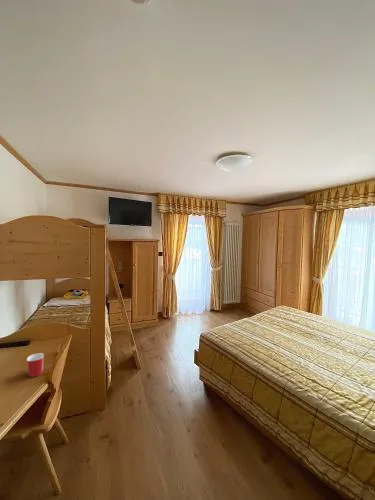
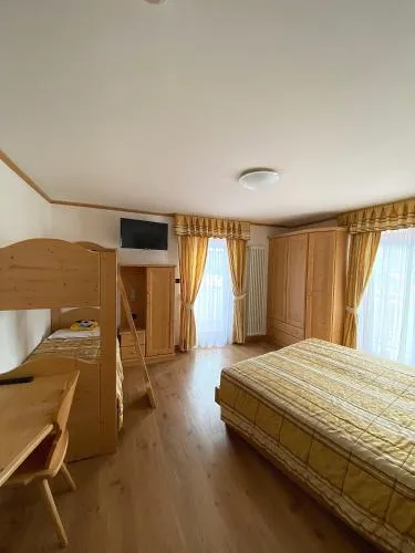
- mug [26,352,45,378]
